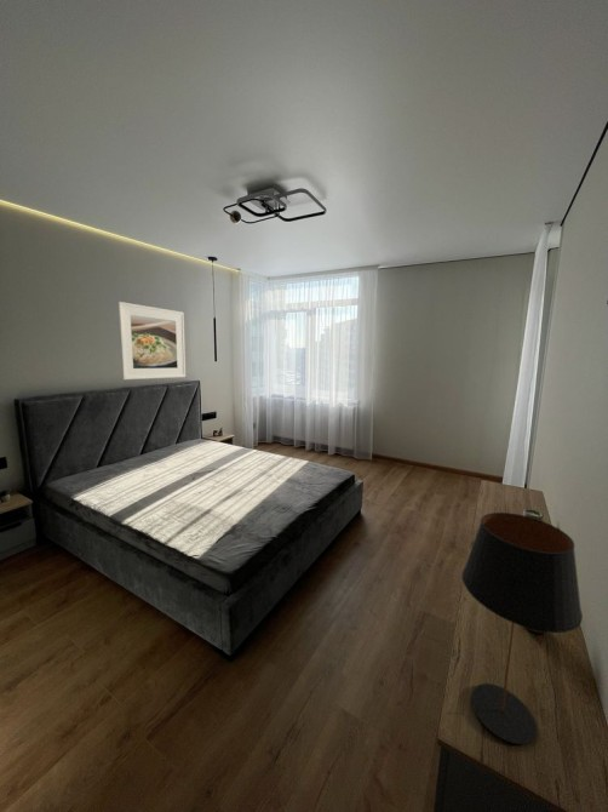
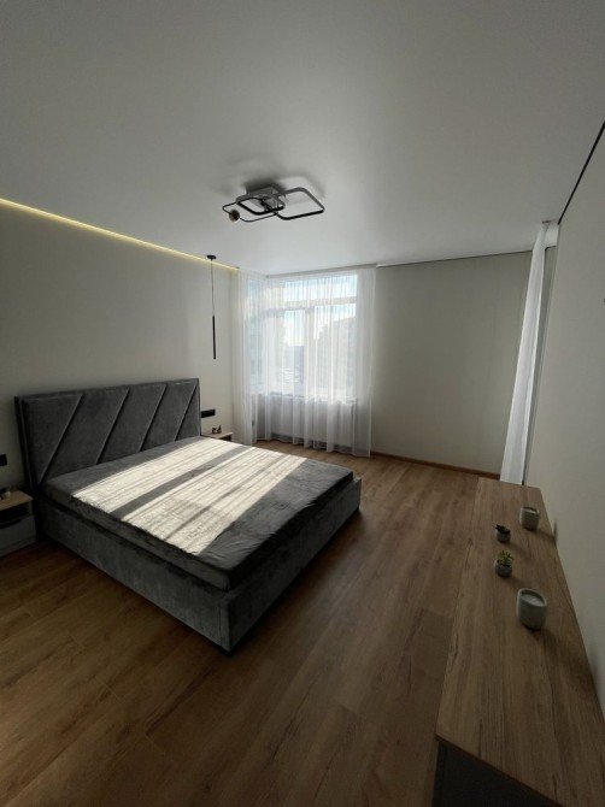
- table lamp [461,511,584,745]
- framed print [116,301,187,381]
